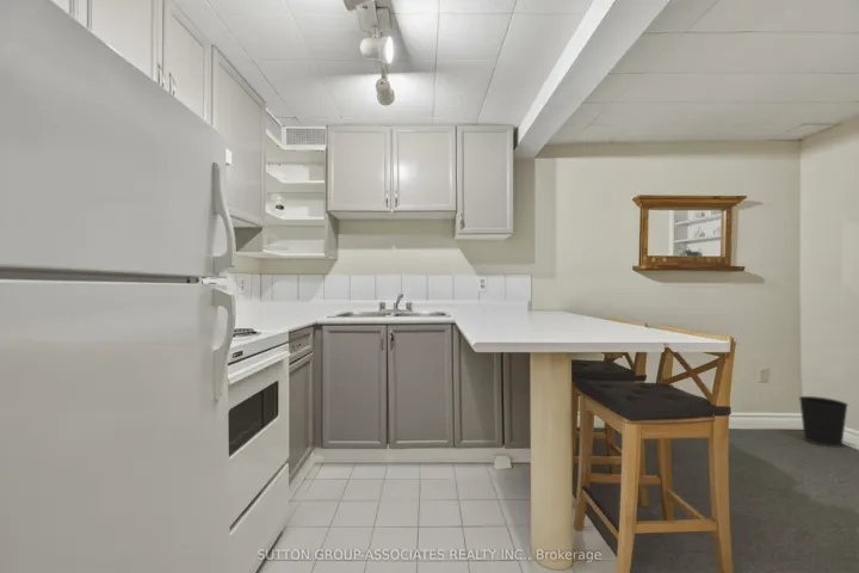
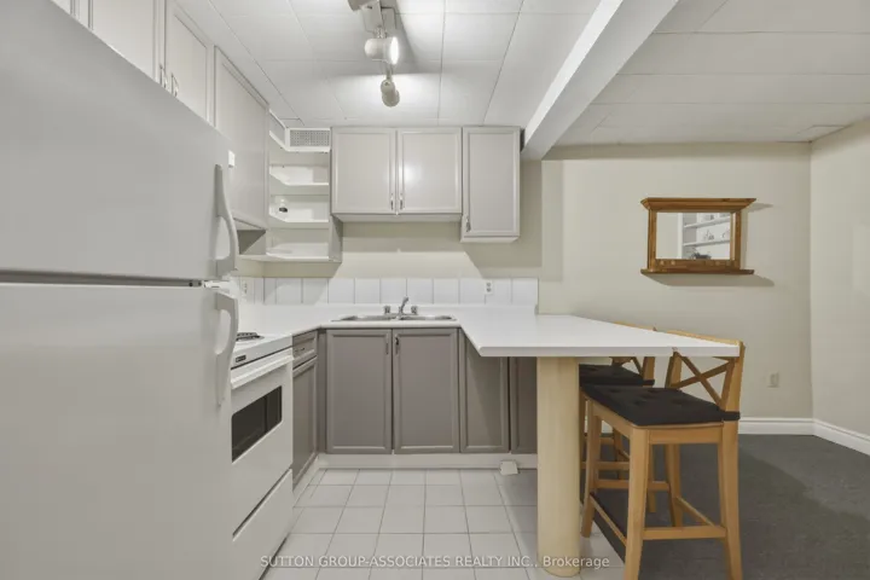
- wastebasket [798,395,849,449]
